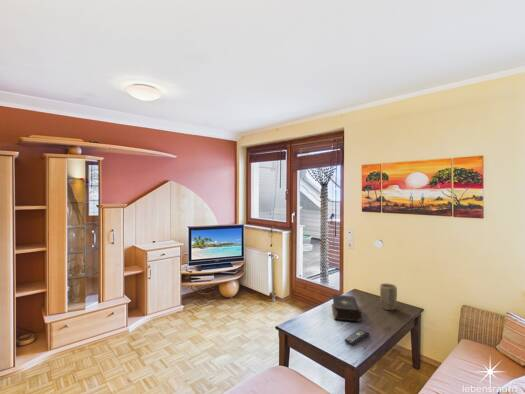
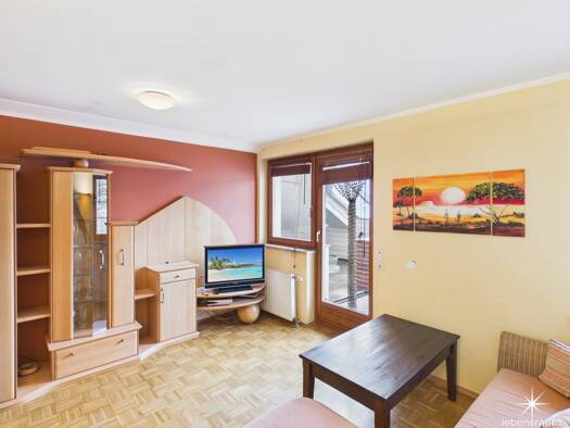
- plant pot [379,282,398,311]
- remote control [344,328,370,346]
- book [331,293,363,322]
